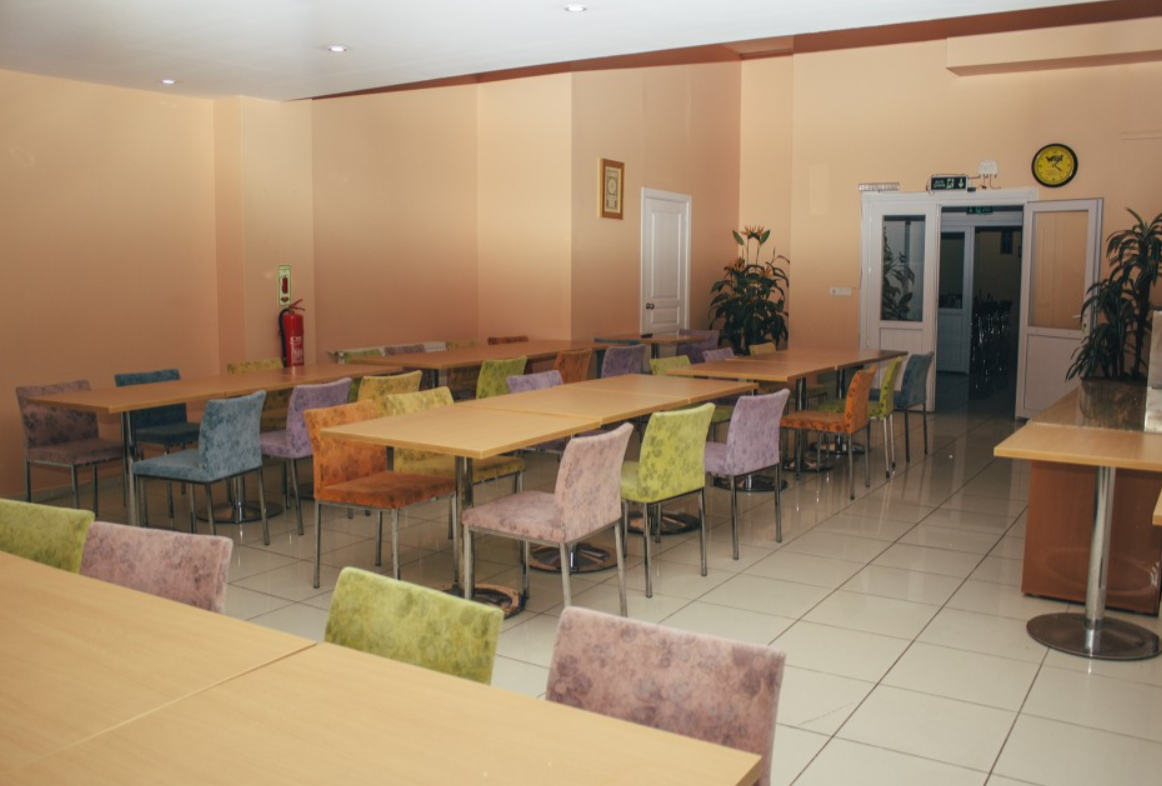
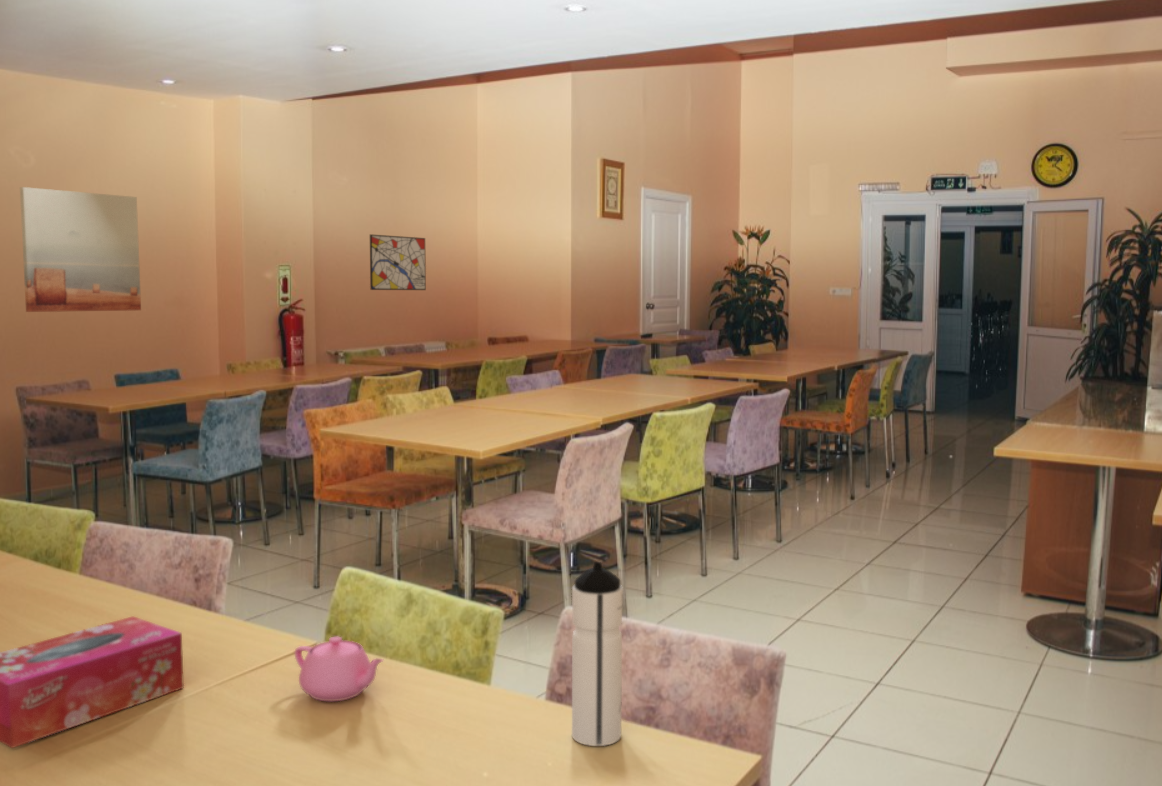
+ wall art [19,186,142,313]
+ wall art [369,233,427,291]
+ tissue box [0,615,185,749]
+ teapot [294,636,385,702]
+ water bottle [571,561,624,747]
